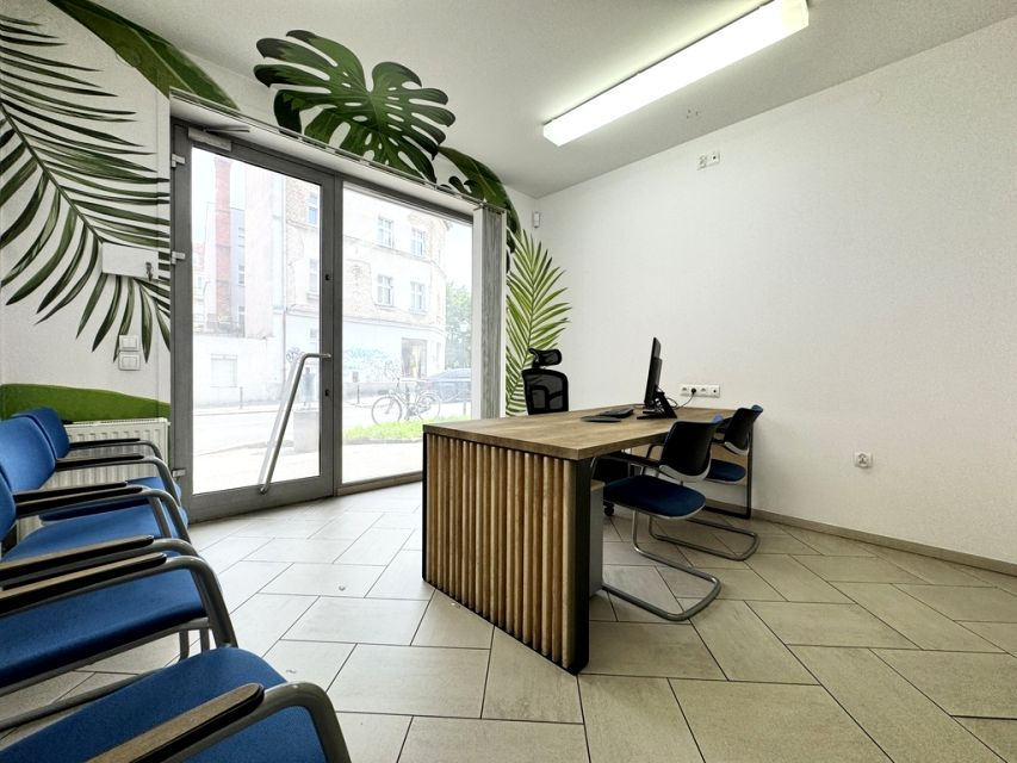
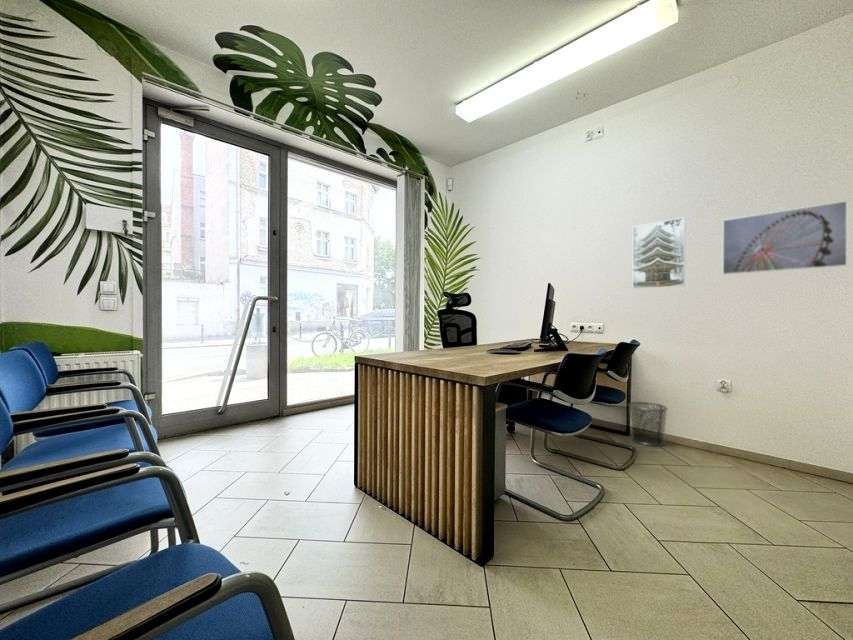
+ waste bin [627,401,669,447]
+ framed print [722,200,848,276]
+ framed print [632,216,686,290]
